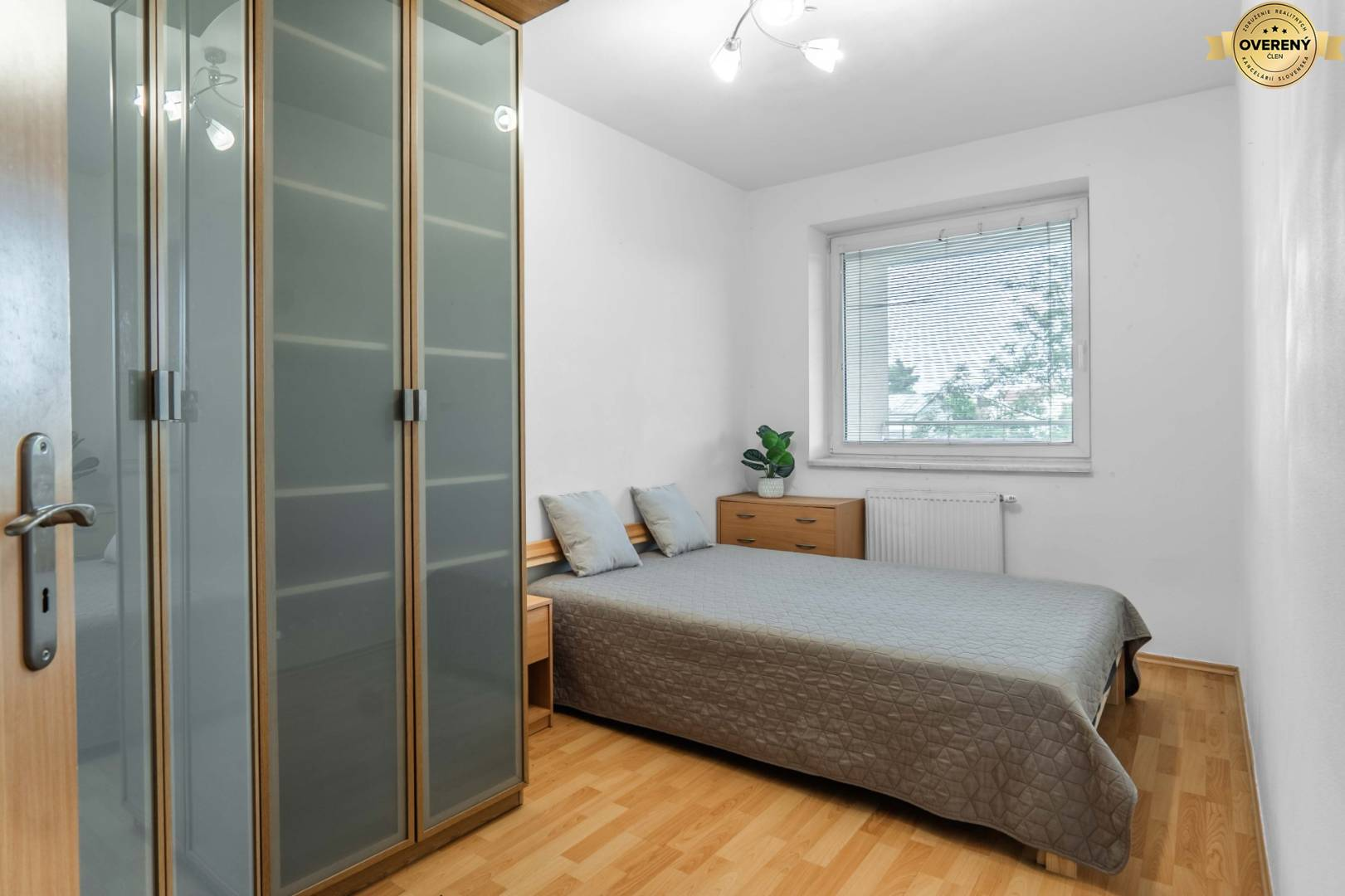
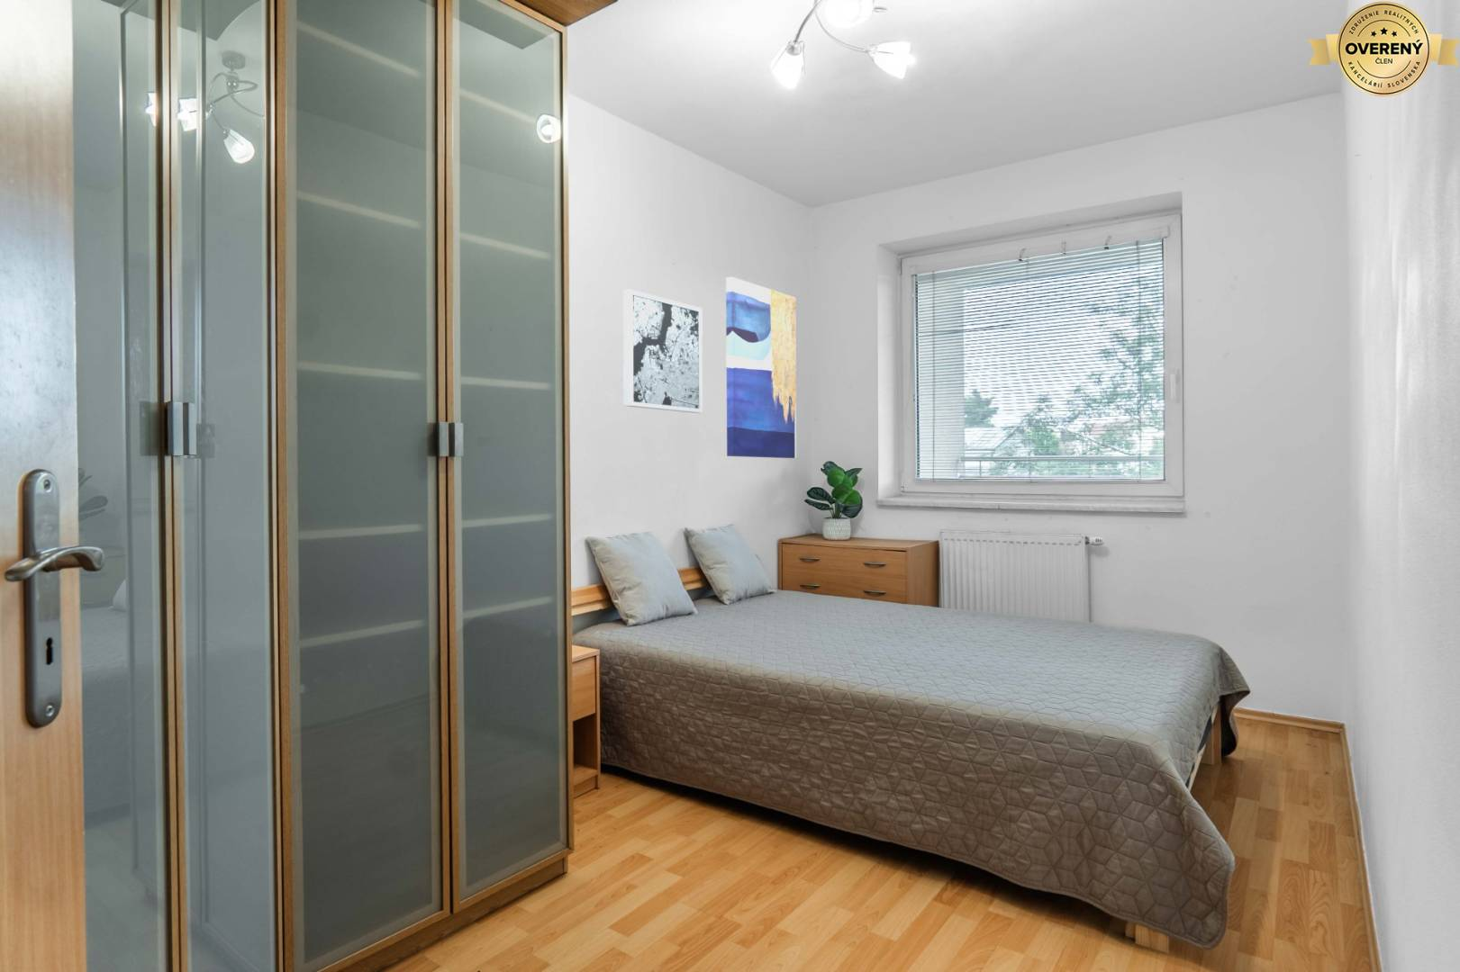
+ wall art [725,276,797,459]
+ wall art [622,287,703,414]
